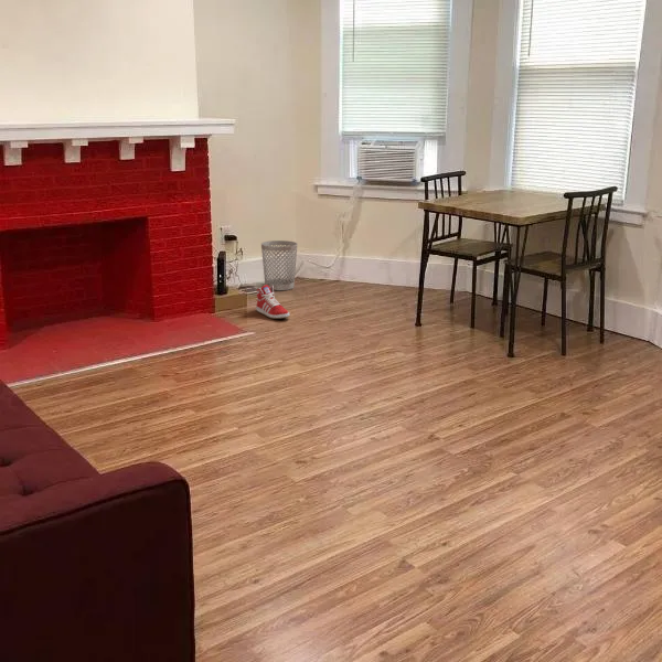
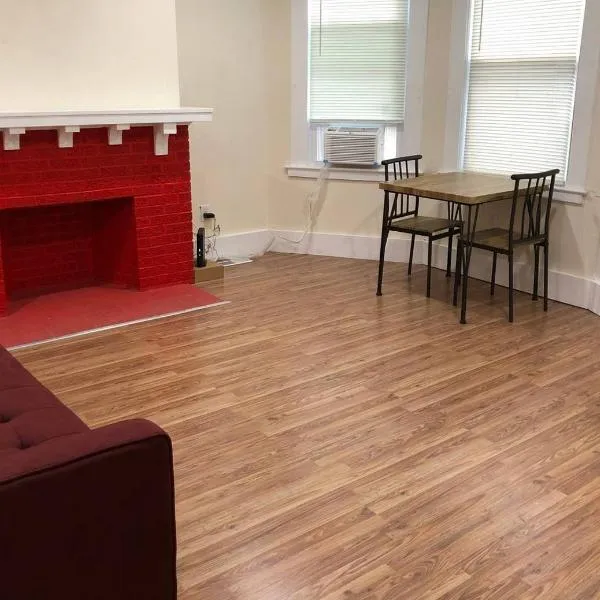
- wastebasket [260,239,299,291]
- sneaker [255,285,290,320]
